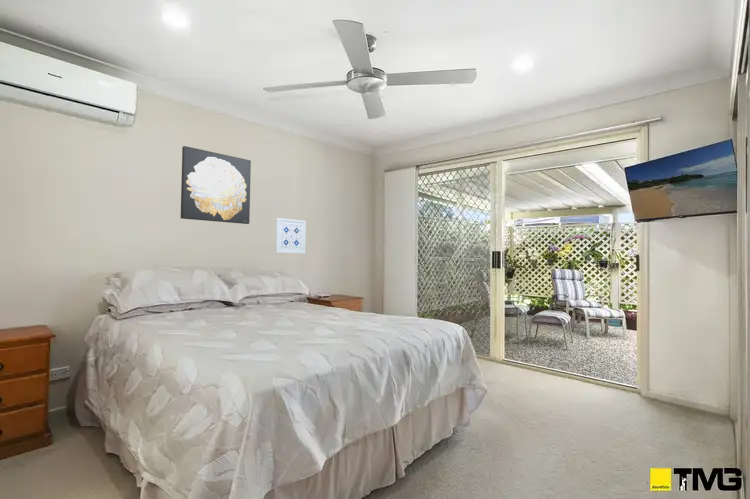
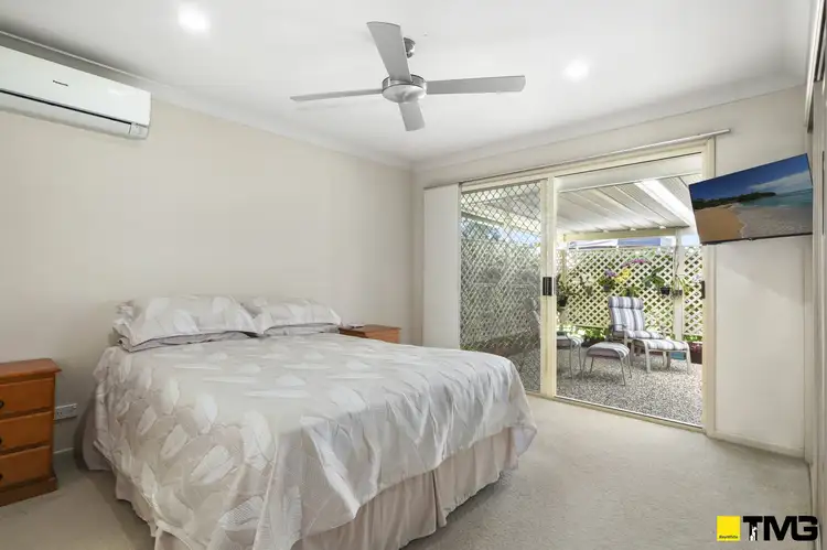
- wall art [275,217,307,254]
- wall art [180,145,252,225]
